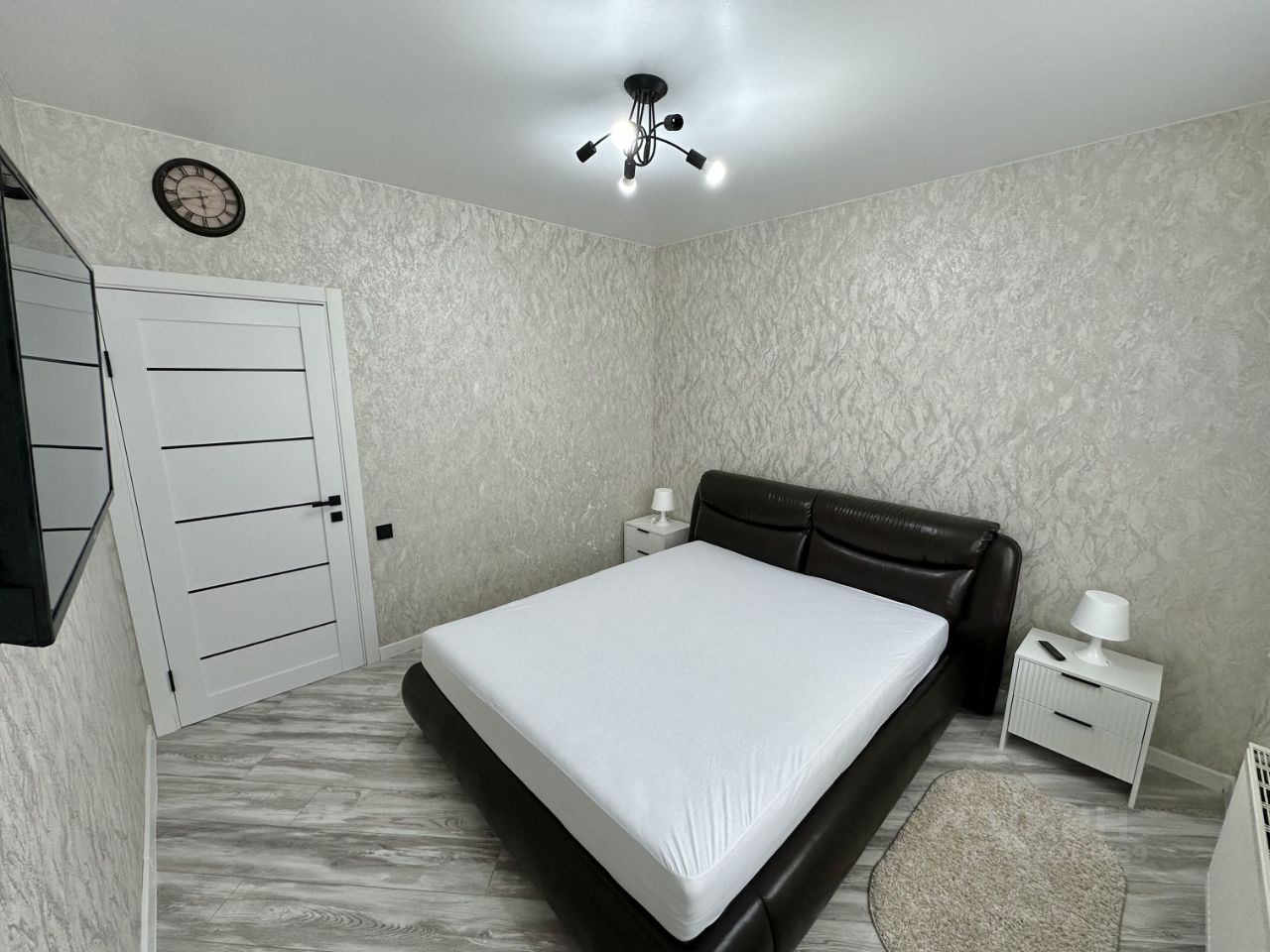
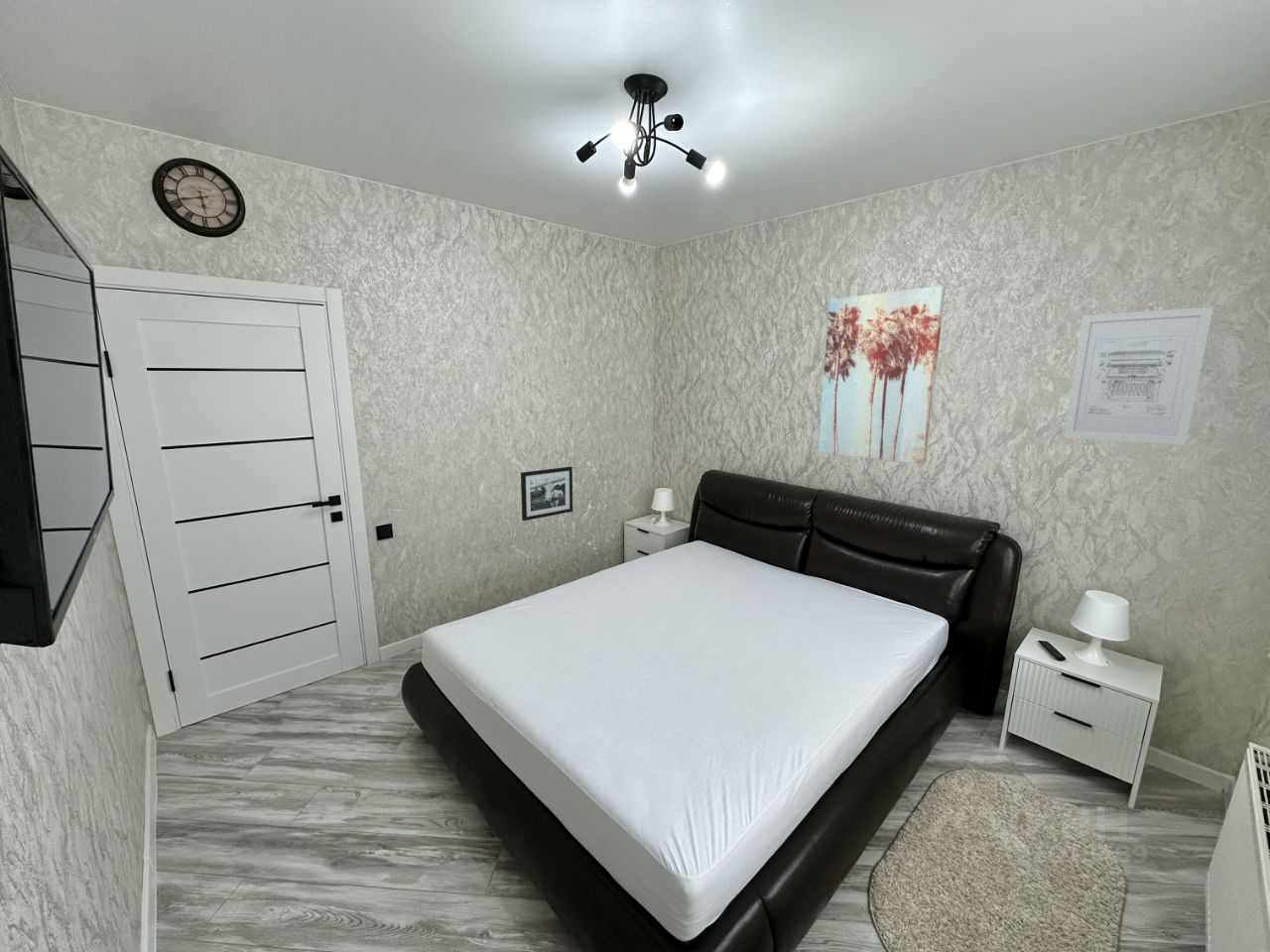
+ picture frame [520,466,573,522]
+ wall art [1063,305,1214,446]
+ wall art [818,285,947,465]
